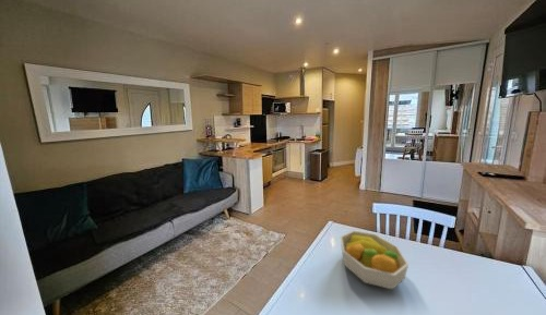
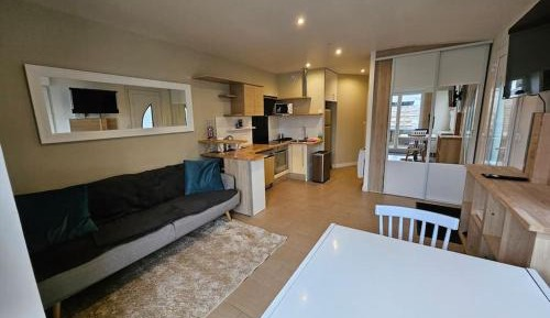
- fruit bowl [340,229,410,290]
